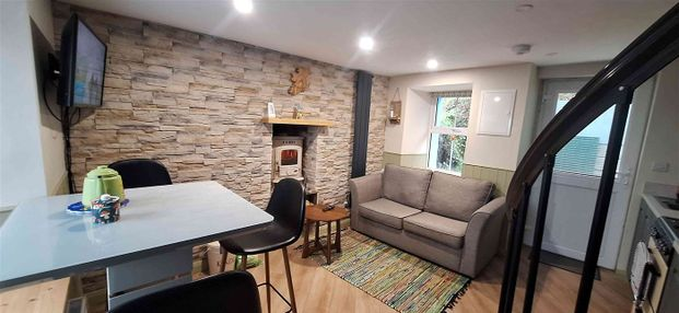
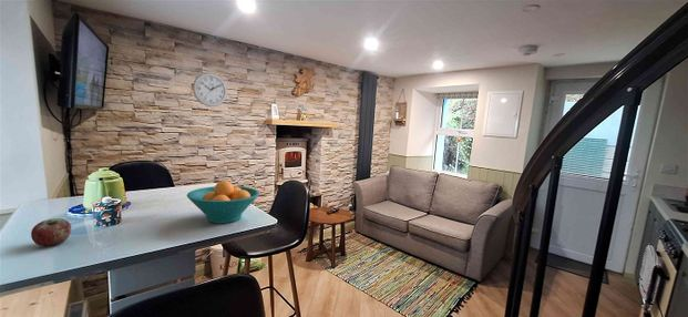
+ apple [30,217,72,247]
+ fruit bowl [186,180,260,224]
+ wall clock [192,72,228,108]
